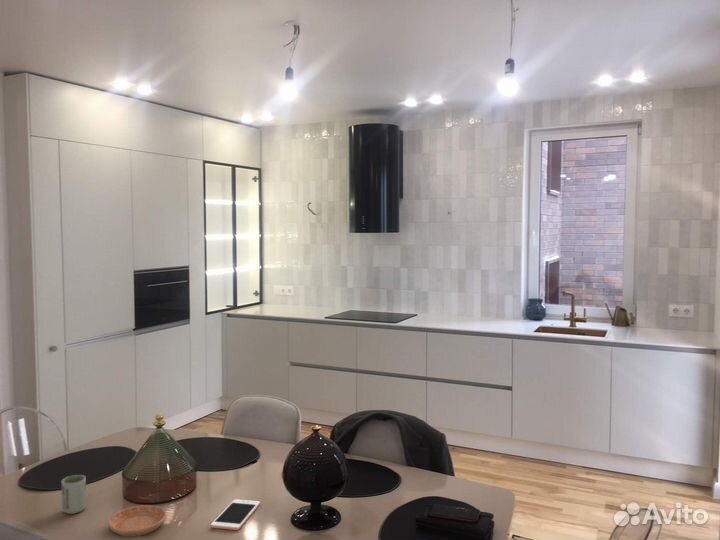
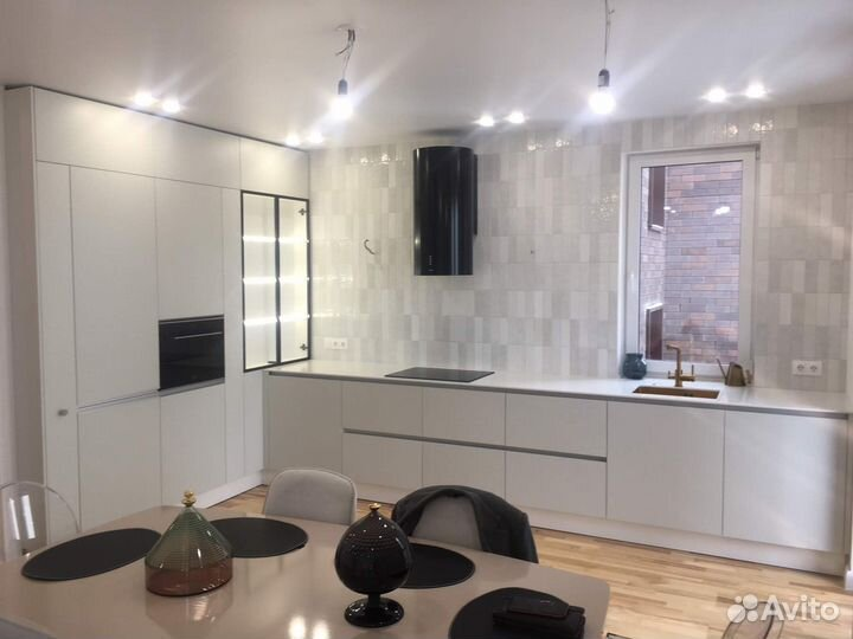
- cup [61,474,88,515]
- saucer [107,504,167,538]
- cell phone [210,498,261,531]
